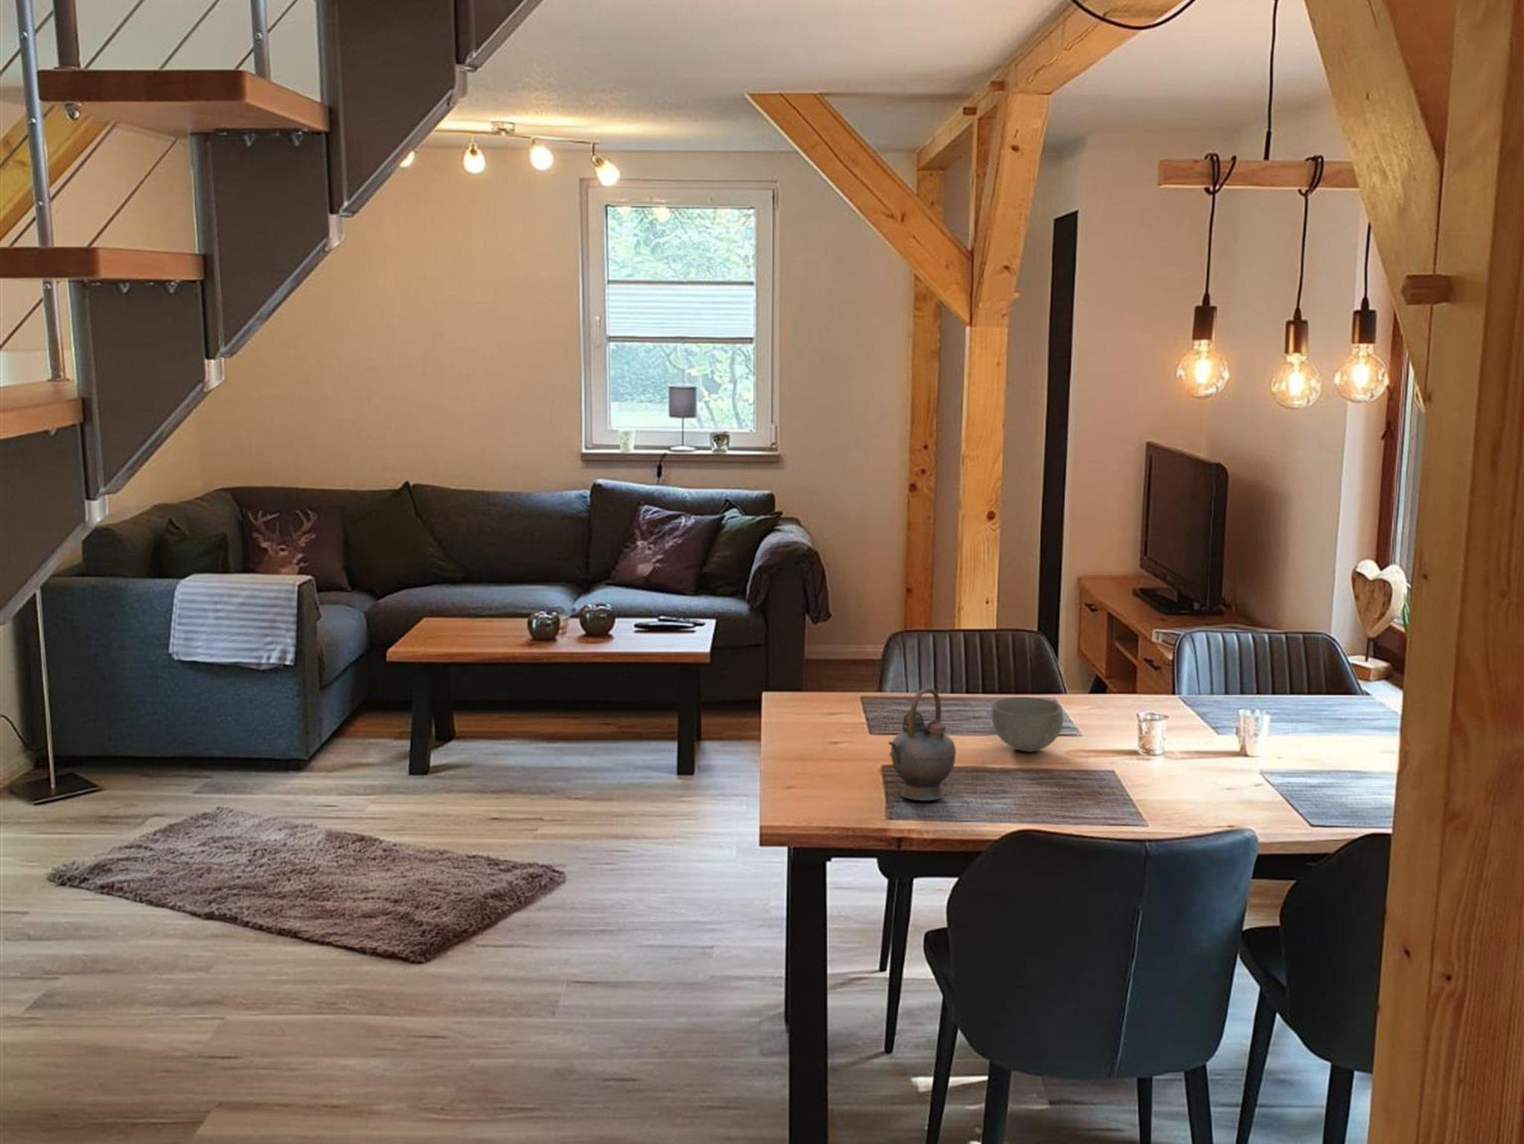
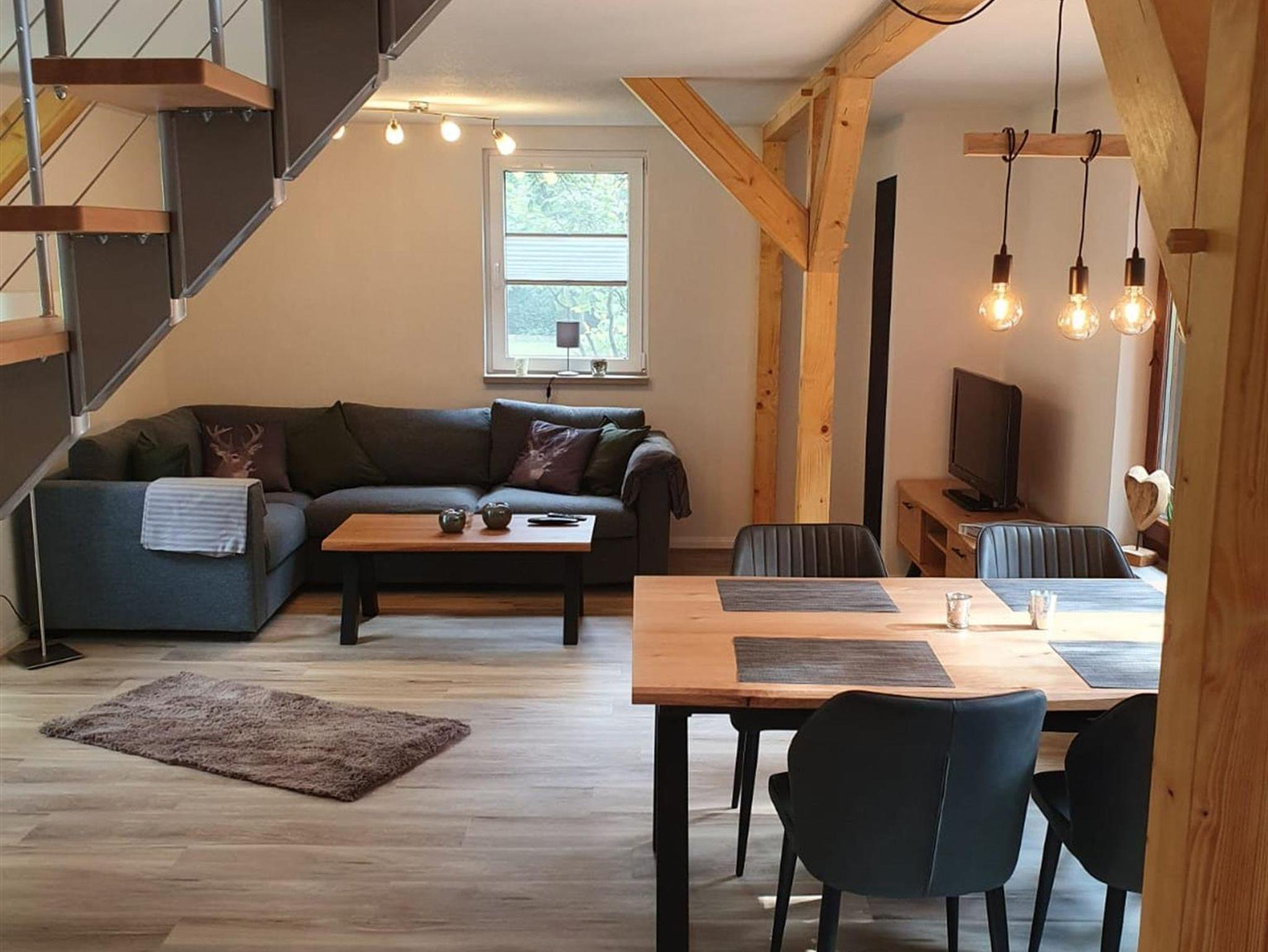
- teapot [888,686,957,802]
- bowl [990,696,1064,752]
